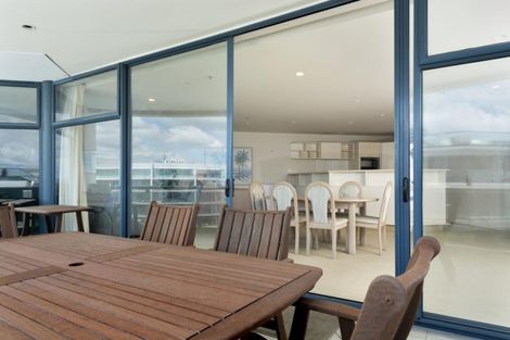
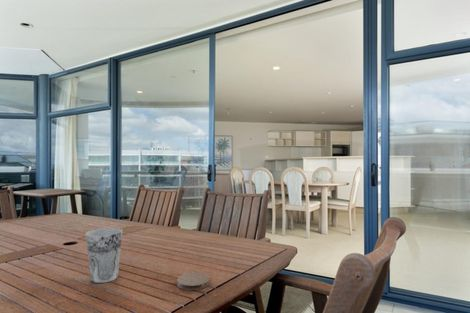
+ coaster [176,272,211,291]
+ cup [85,227,123,284]
